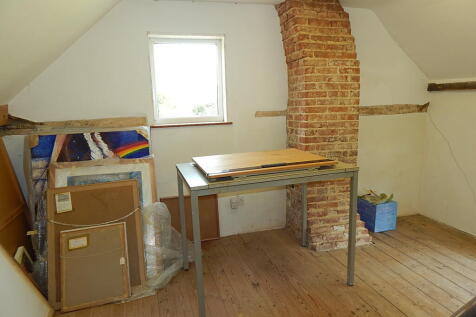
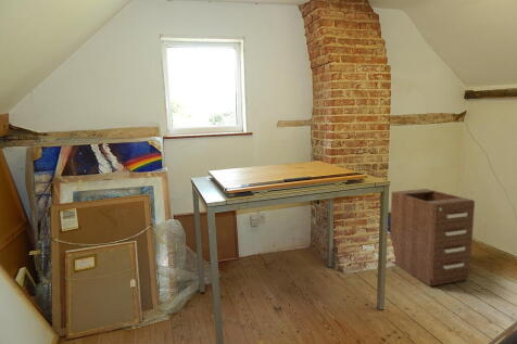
+ filing cabinet [389,188,476,288]
